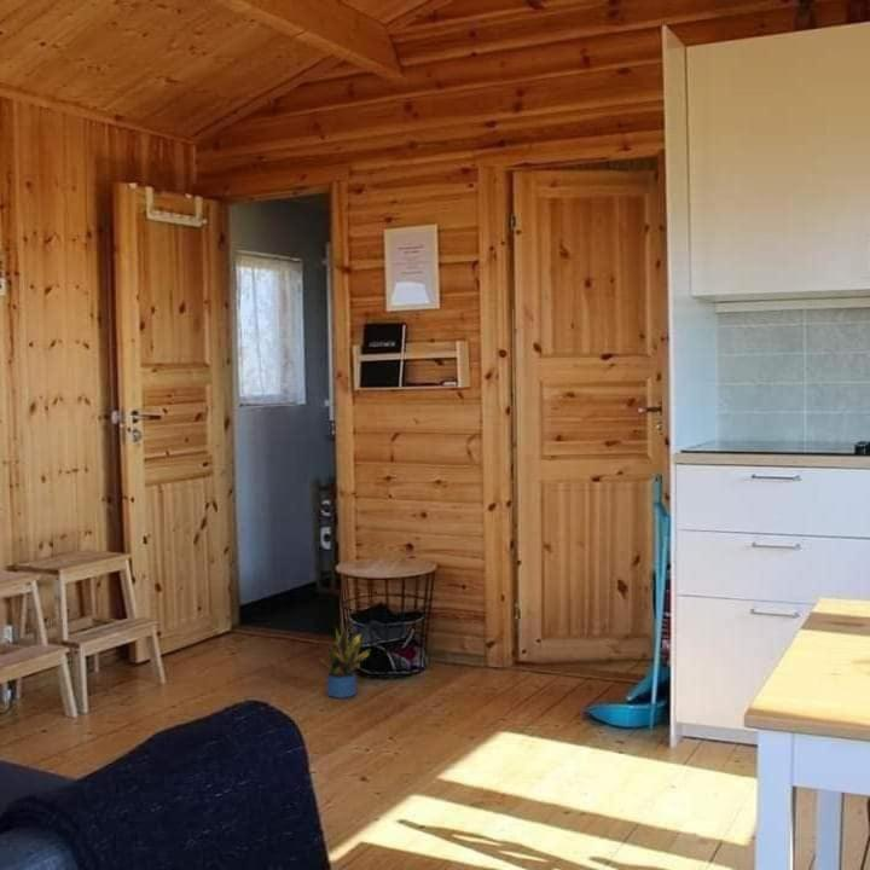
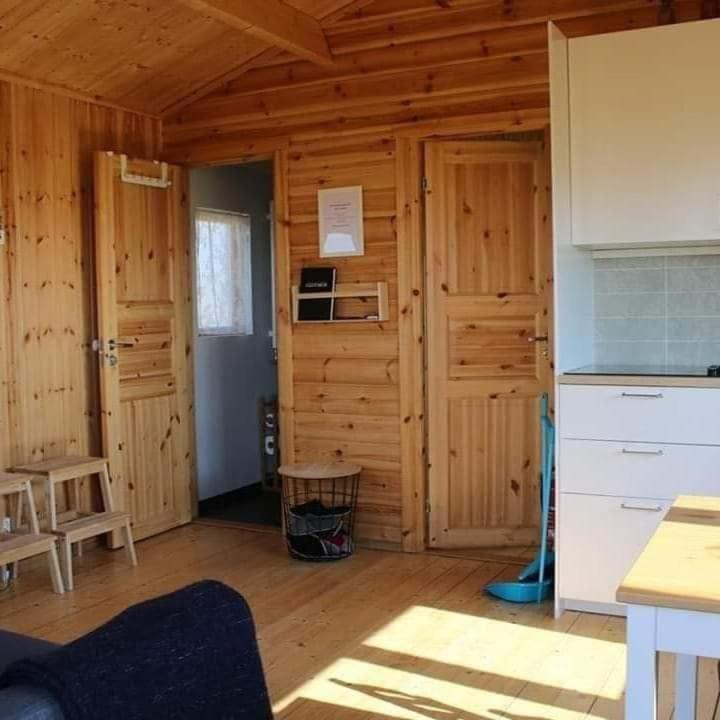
- potted plant [318,624,371,700]
